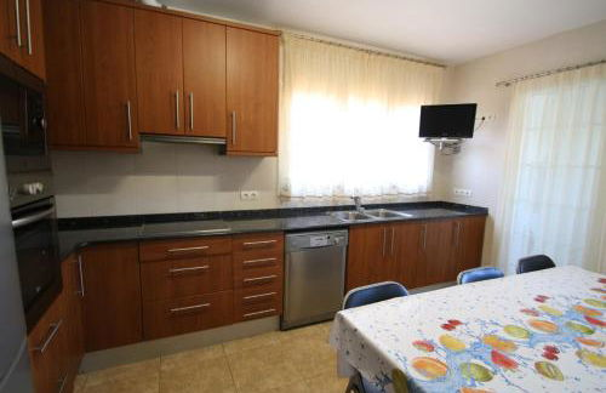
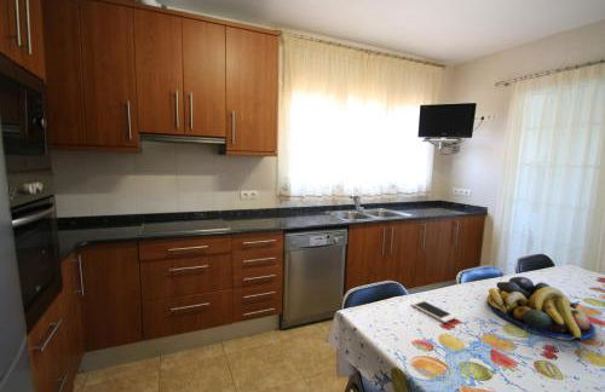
+ cell phone [410,299,457,323]
+ fruit bowl [485,276,597,341]
